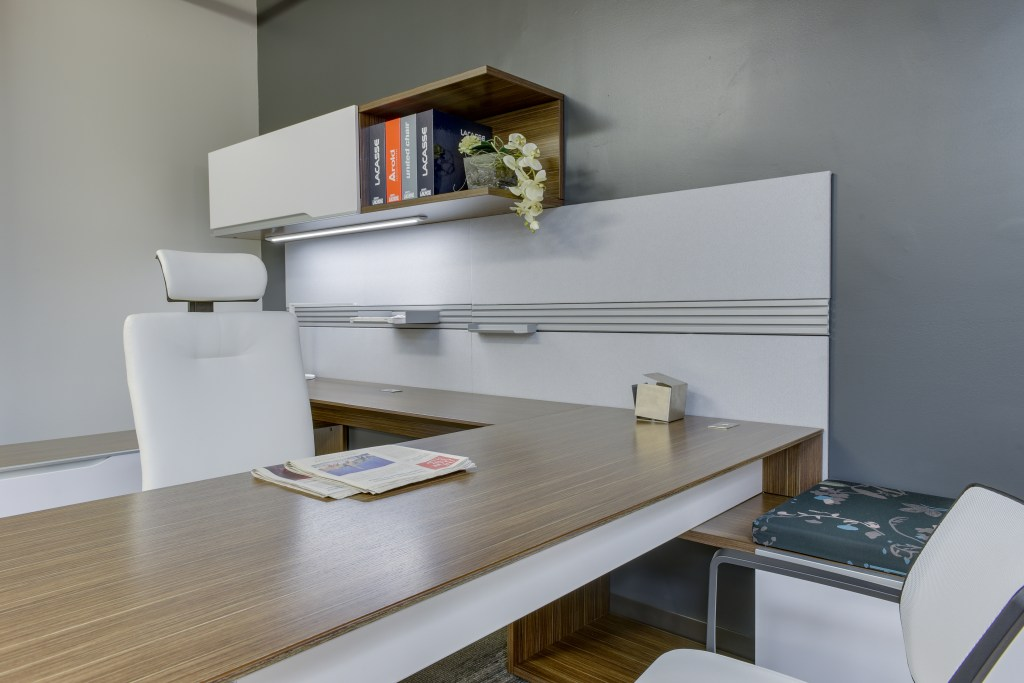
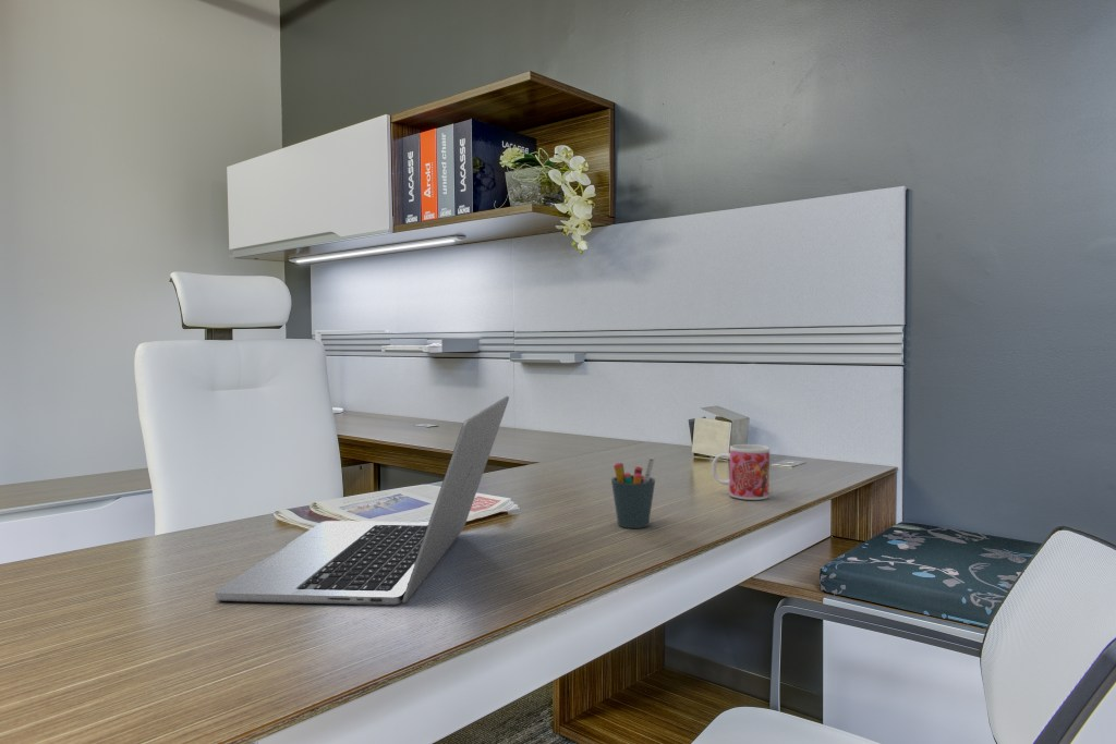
+ mug [711,443,771,501]
+ laptop [215,395,510,606]
+ pen holder [610,456,656,529]
